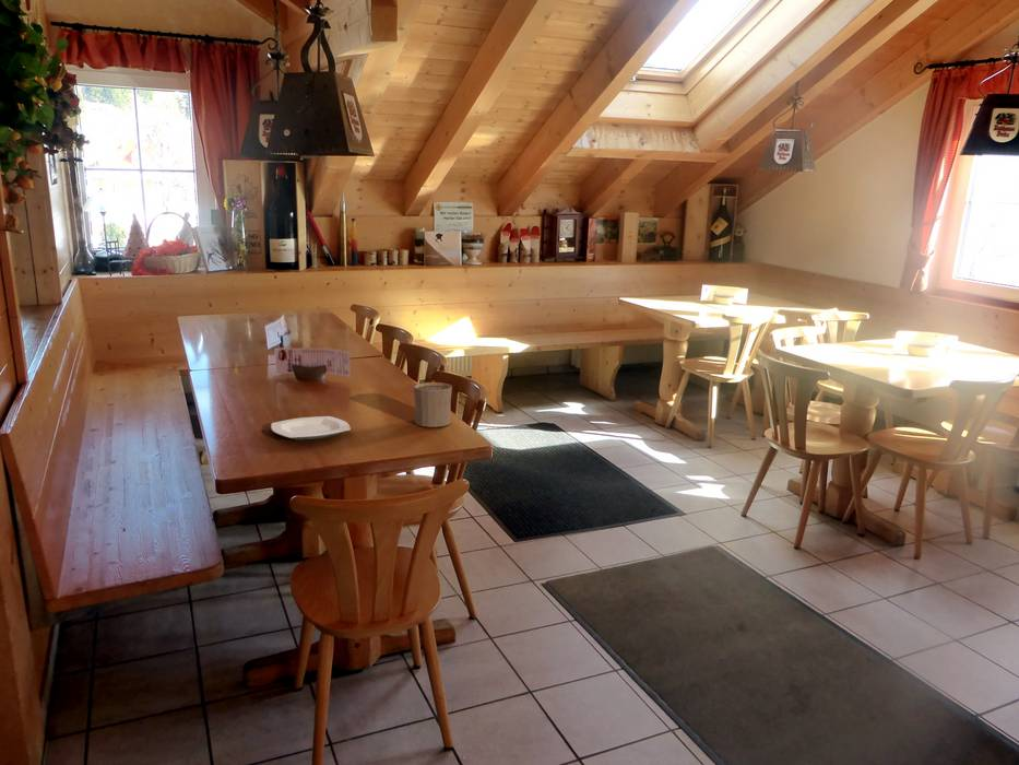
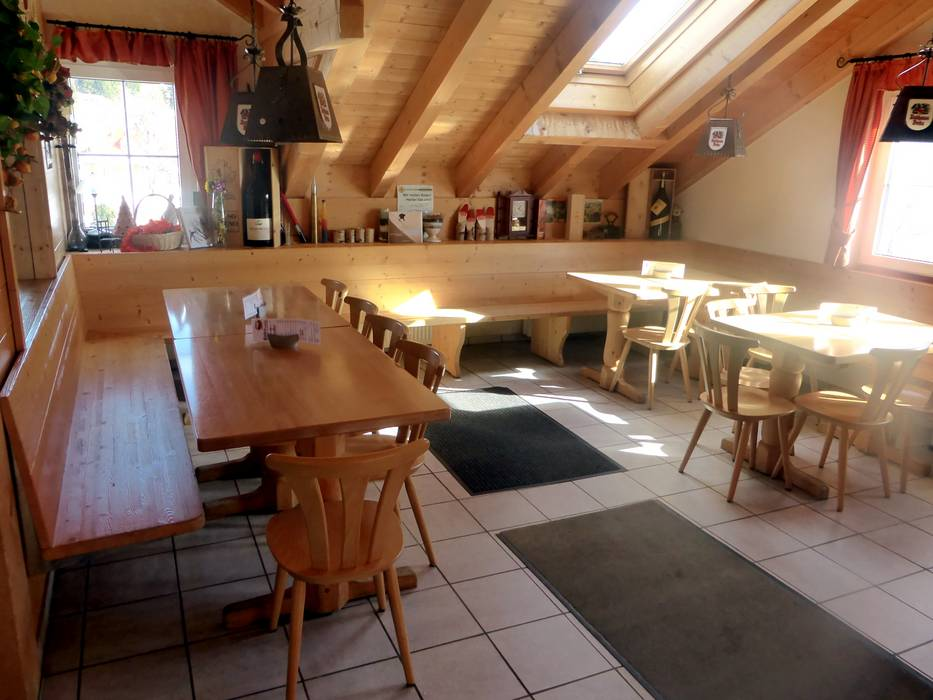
- plate [270,415,352,442]
- cup [413,381,453,427]
